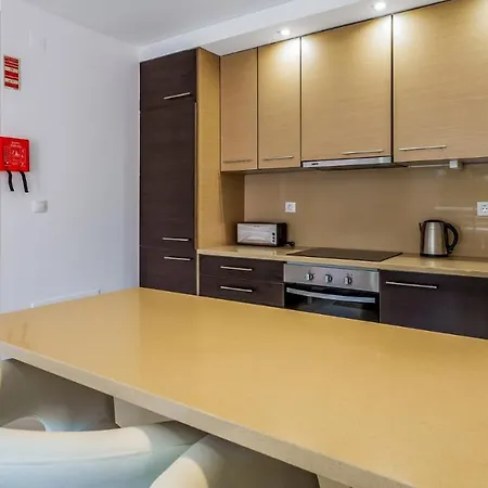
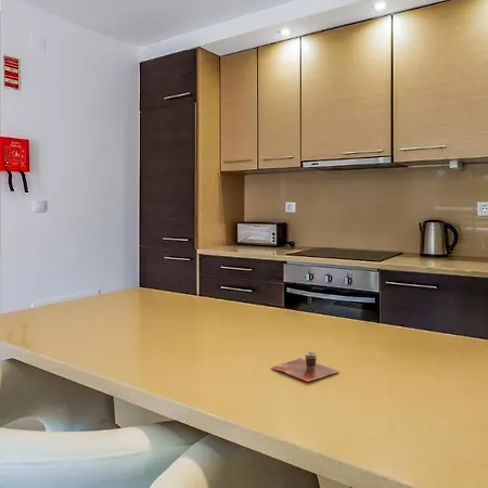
+ cup [270,351,341,383]
